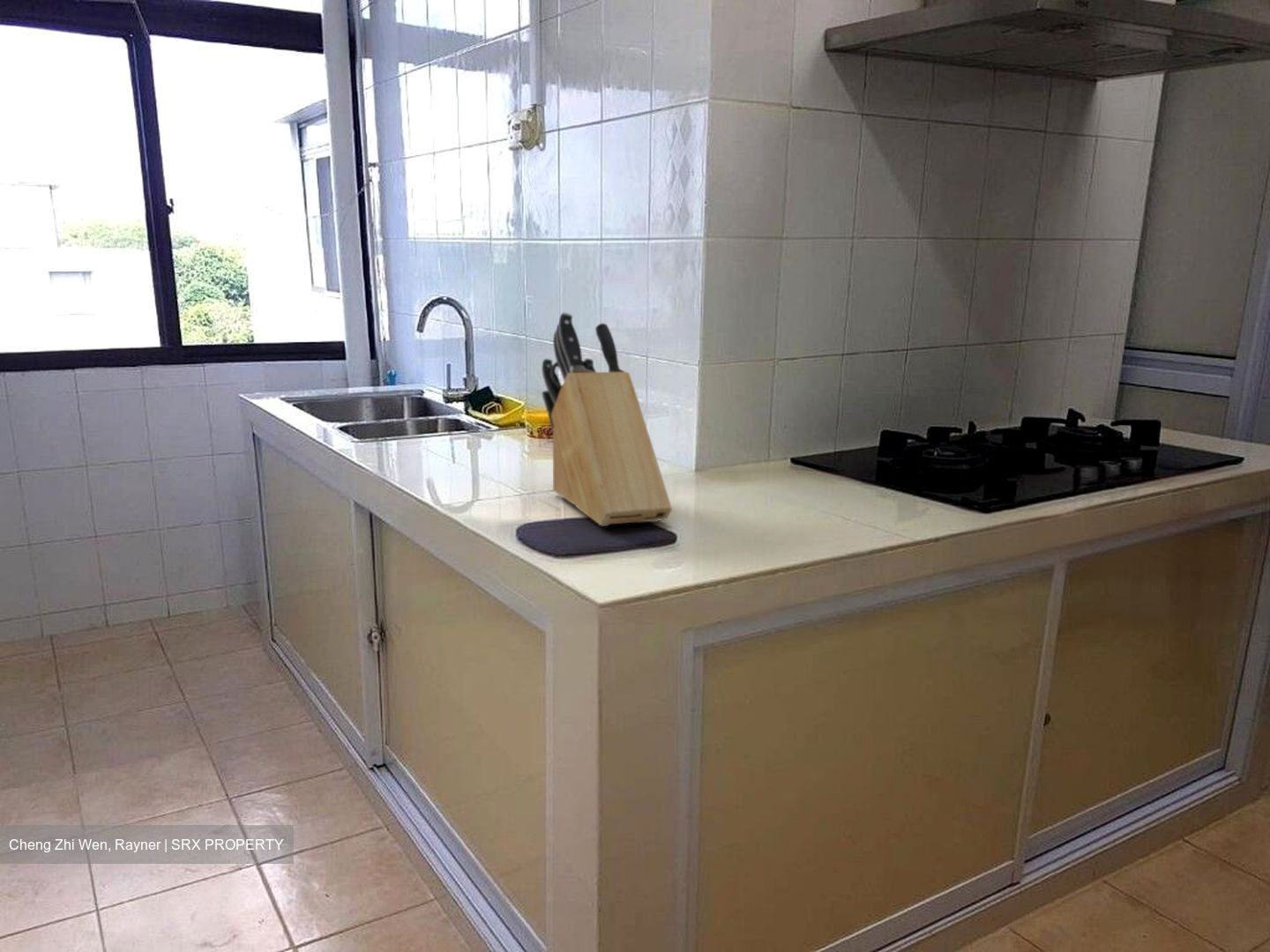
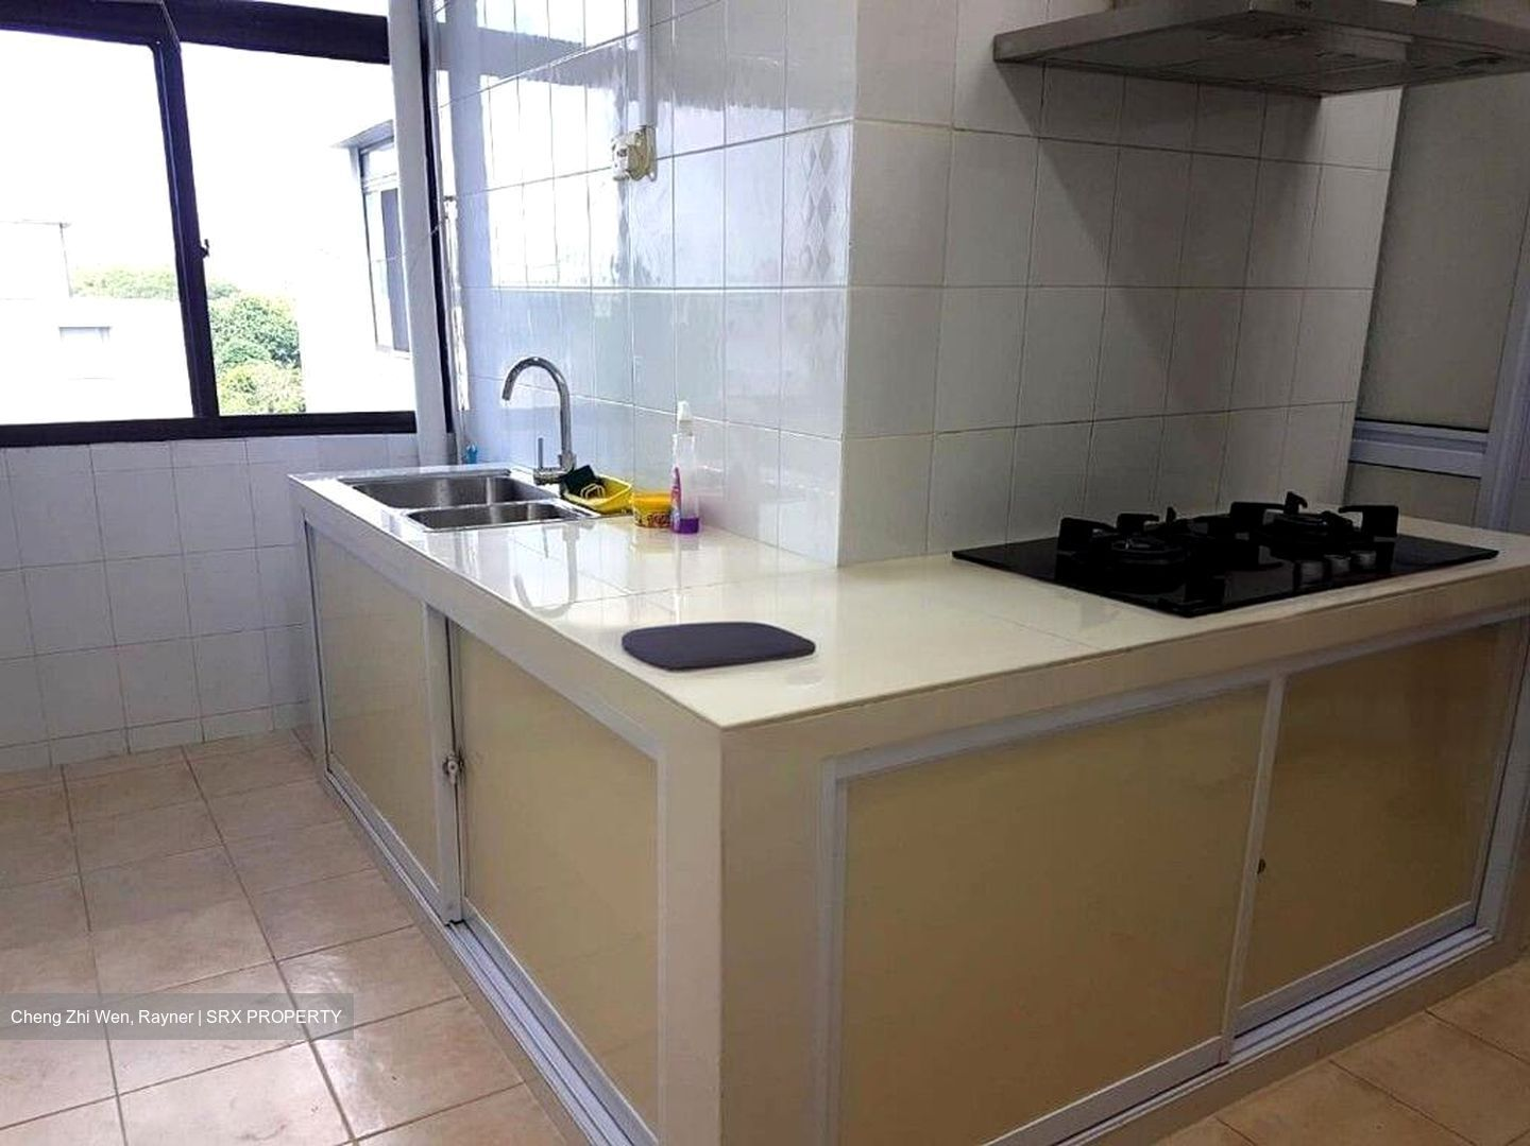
- knife block [541,311,673,527]
